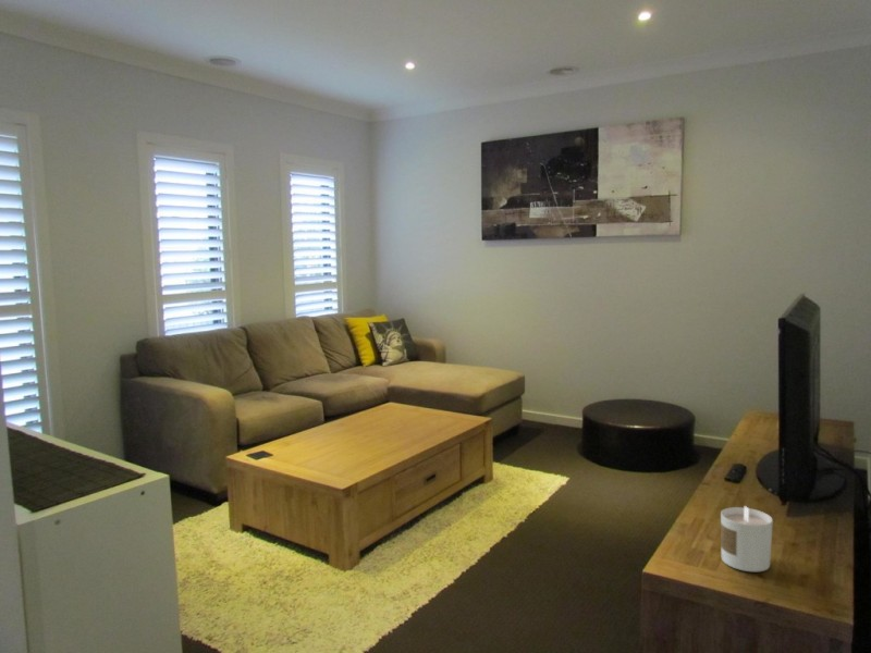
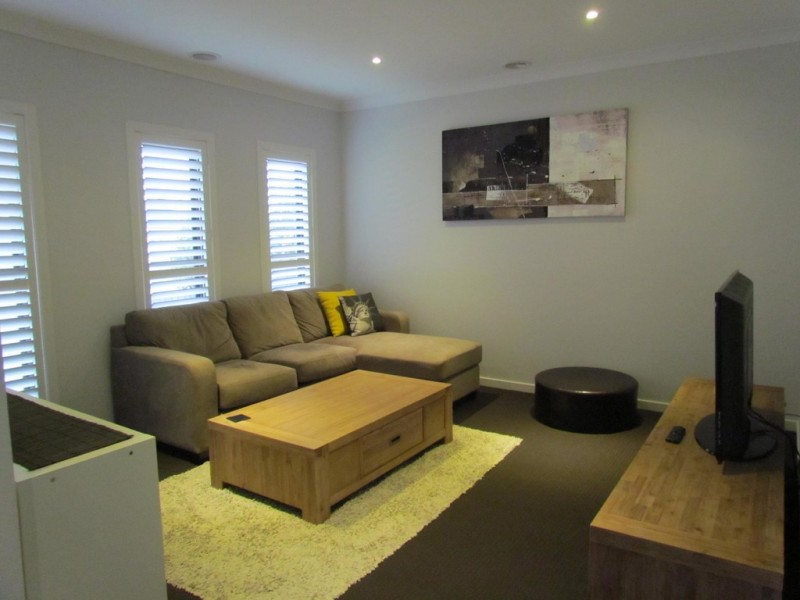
- candle [720,505,774,572]
